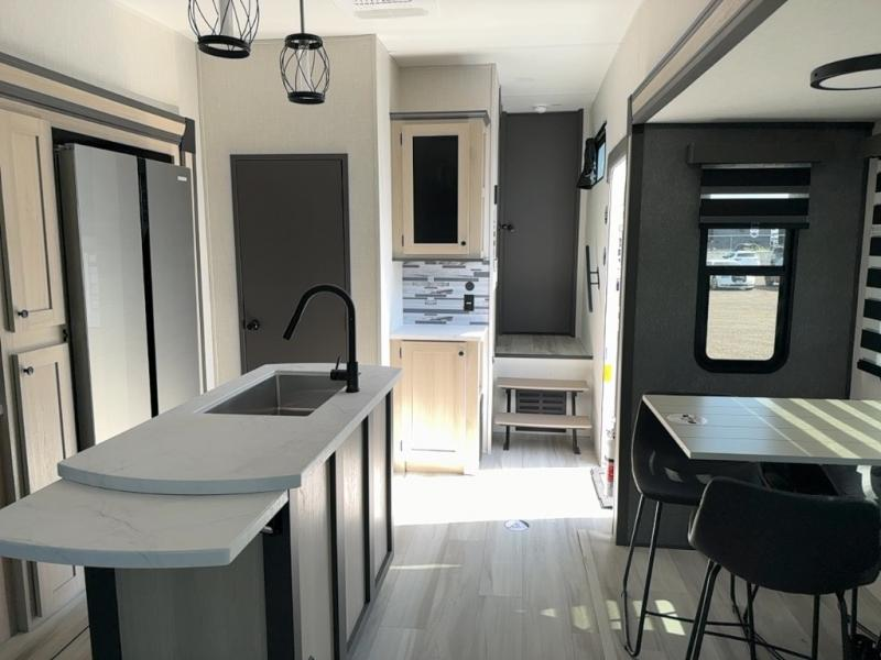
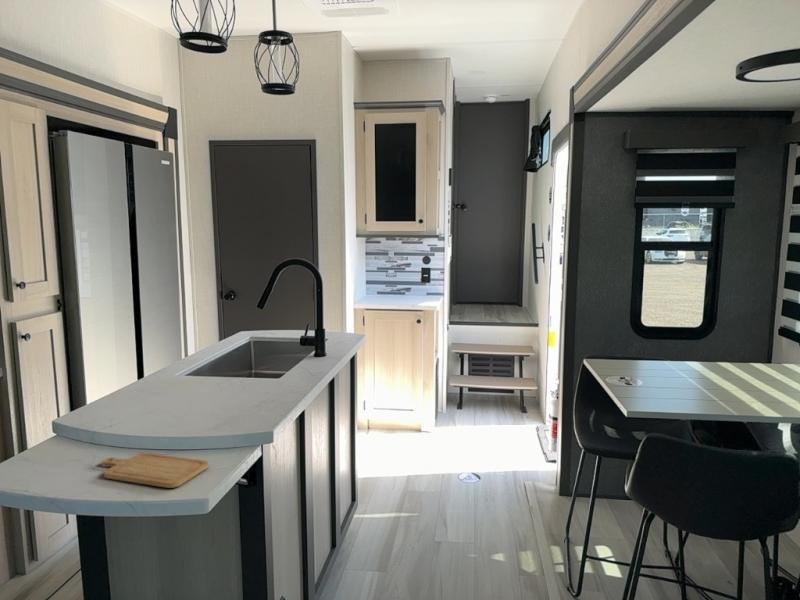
+ chopping board [101,451,210,489]
